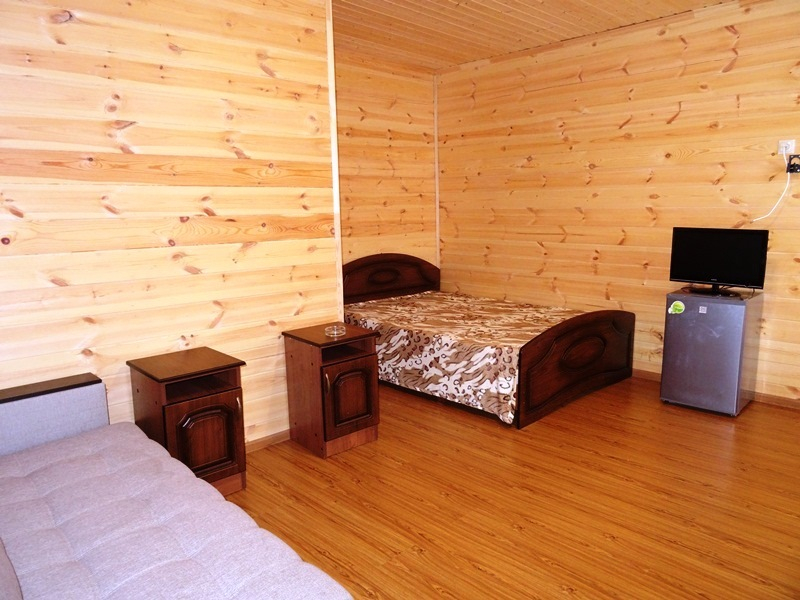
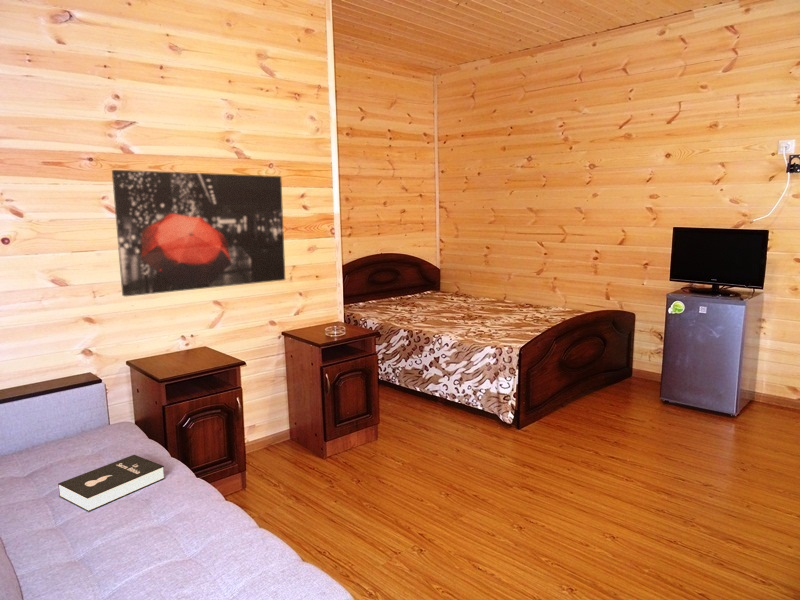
+ booklet [57,454,166,513]
+ wall art [111,169,286,298]
